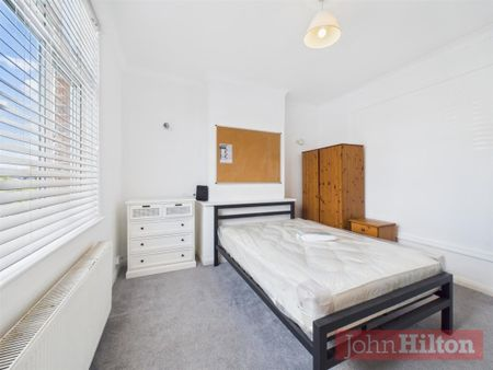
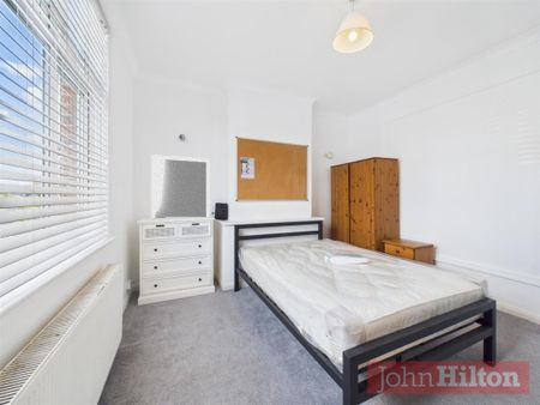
+ home mirror [150,153,211,219]
